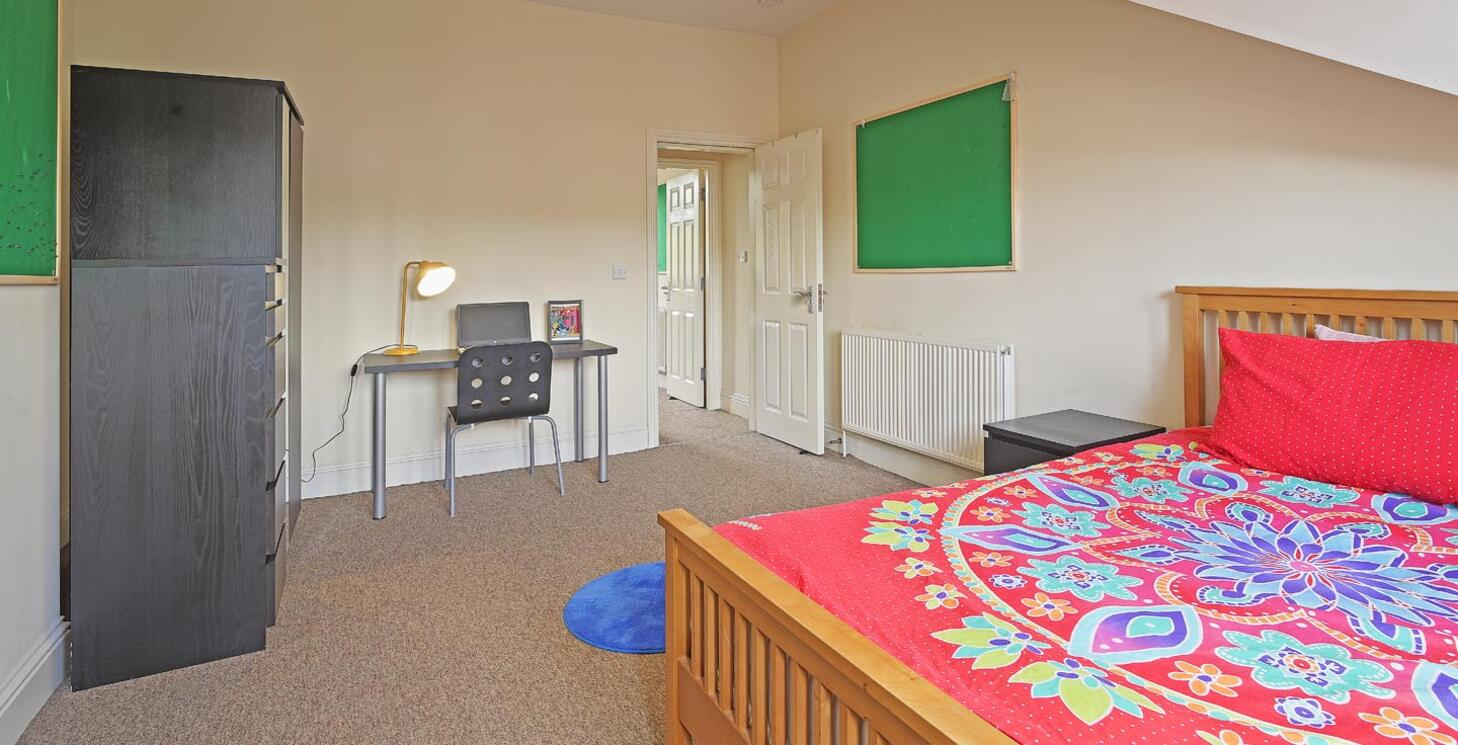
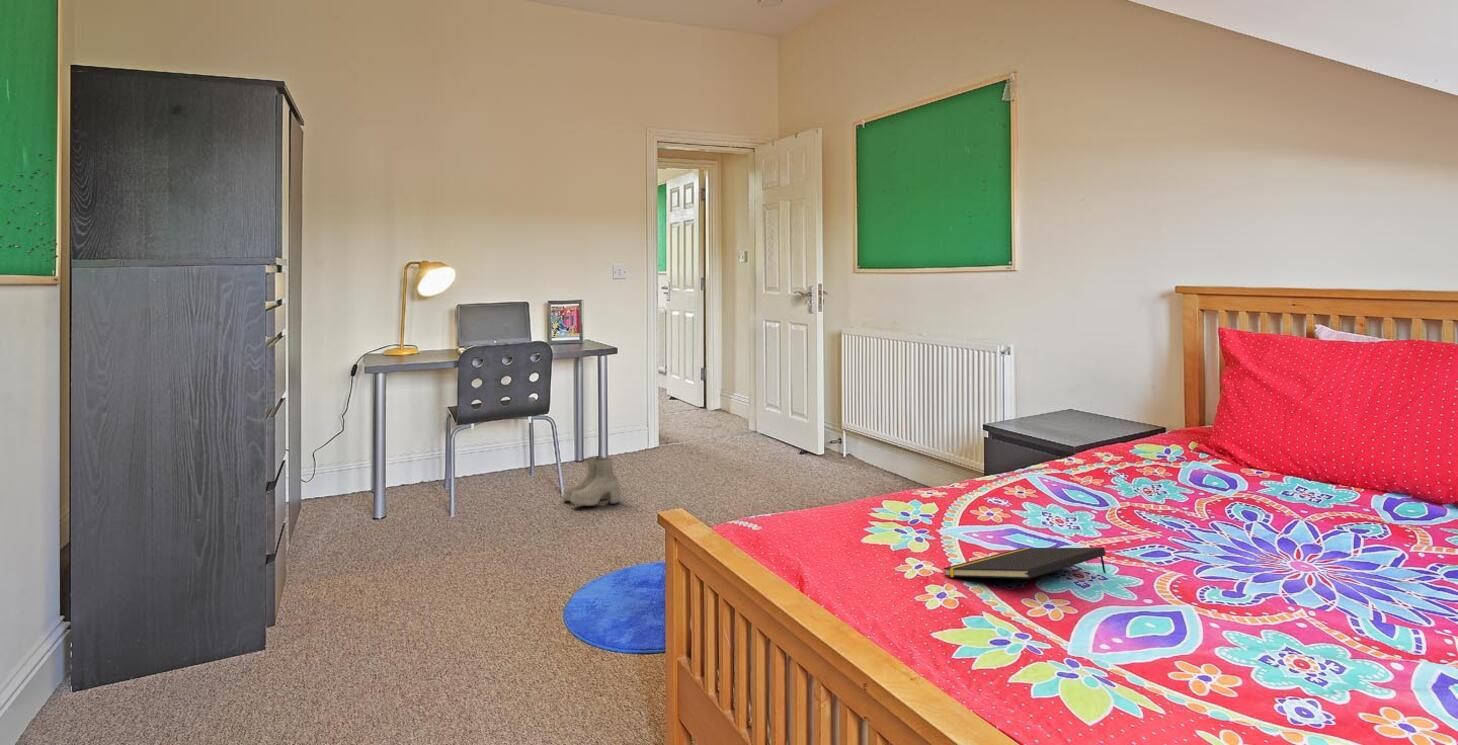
+ boots [562,455,621,507]
+ notepad [942,547,1107,580]
